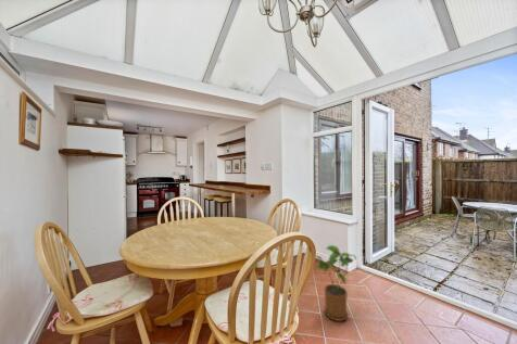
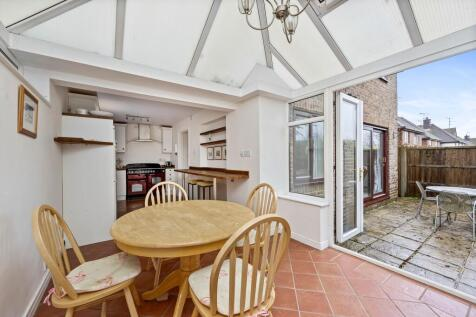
- house plant [315,244,357,322]
